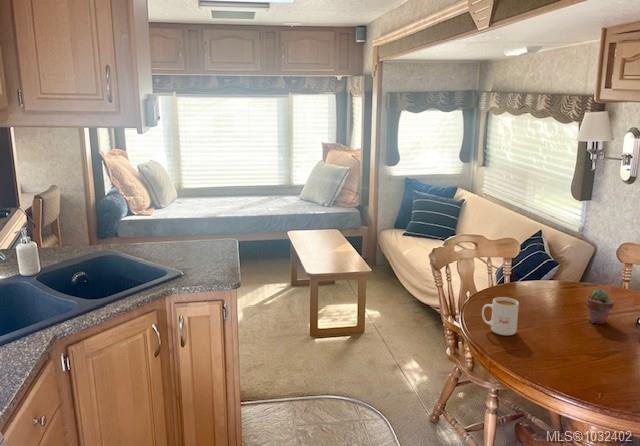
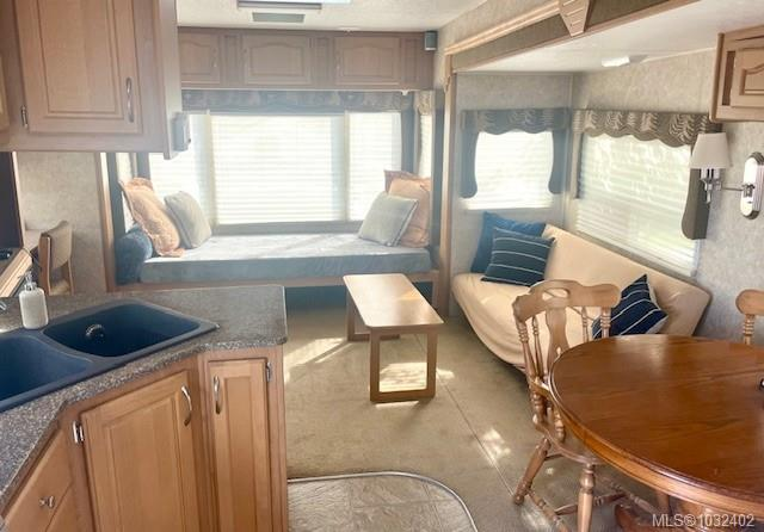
- mug [481,296,520,336]
- potted succulent [585,288,615,325]
